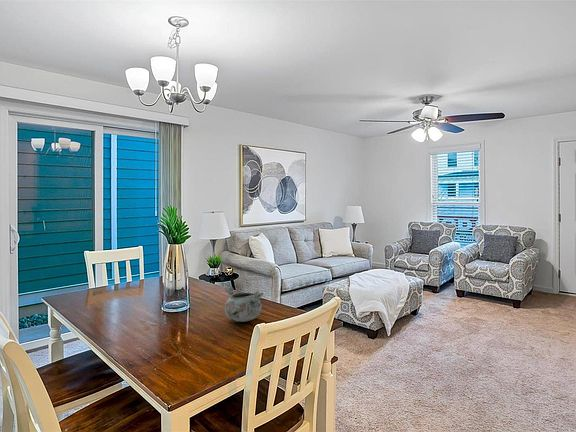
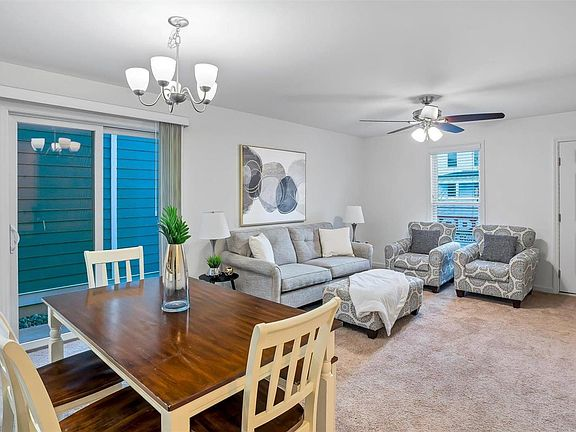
- decorative bowl [224,286,264,323]
